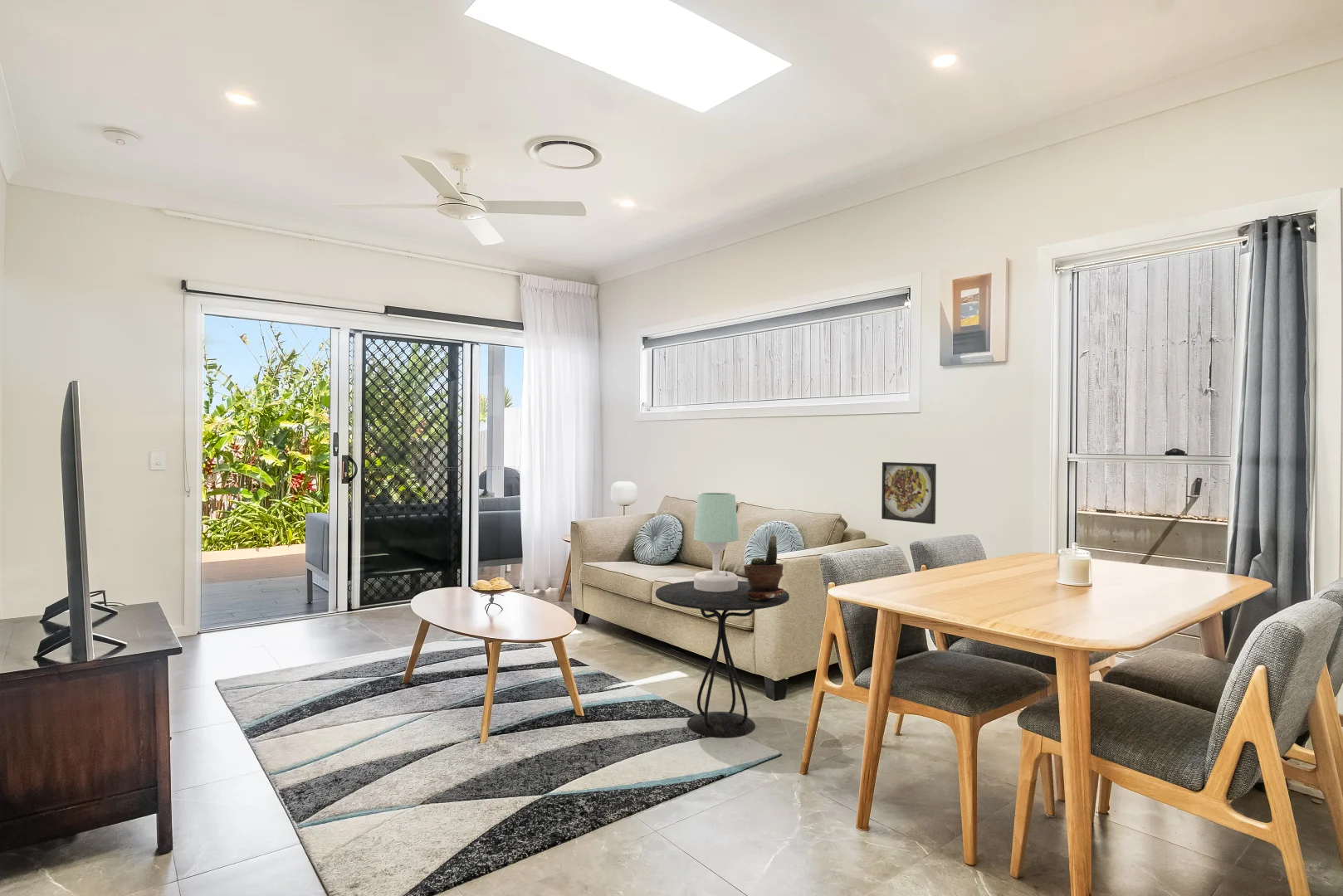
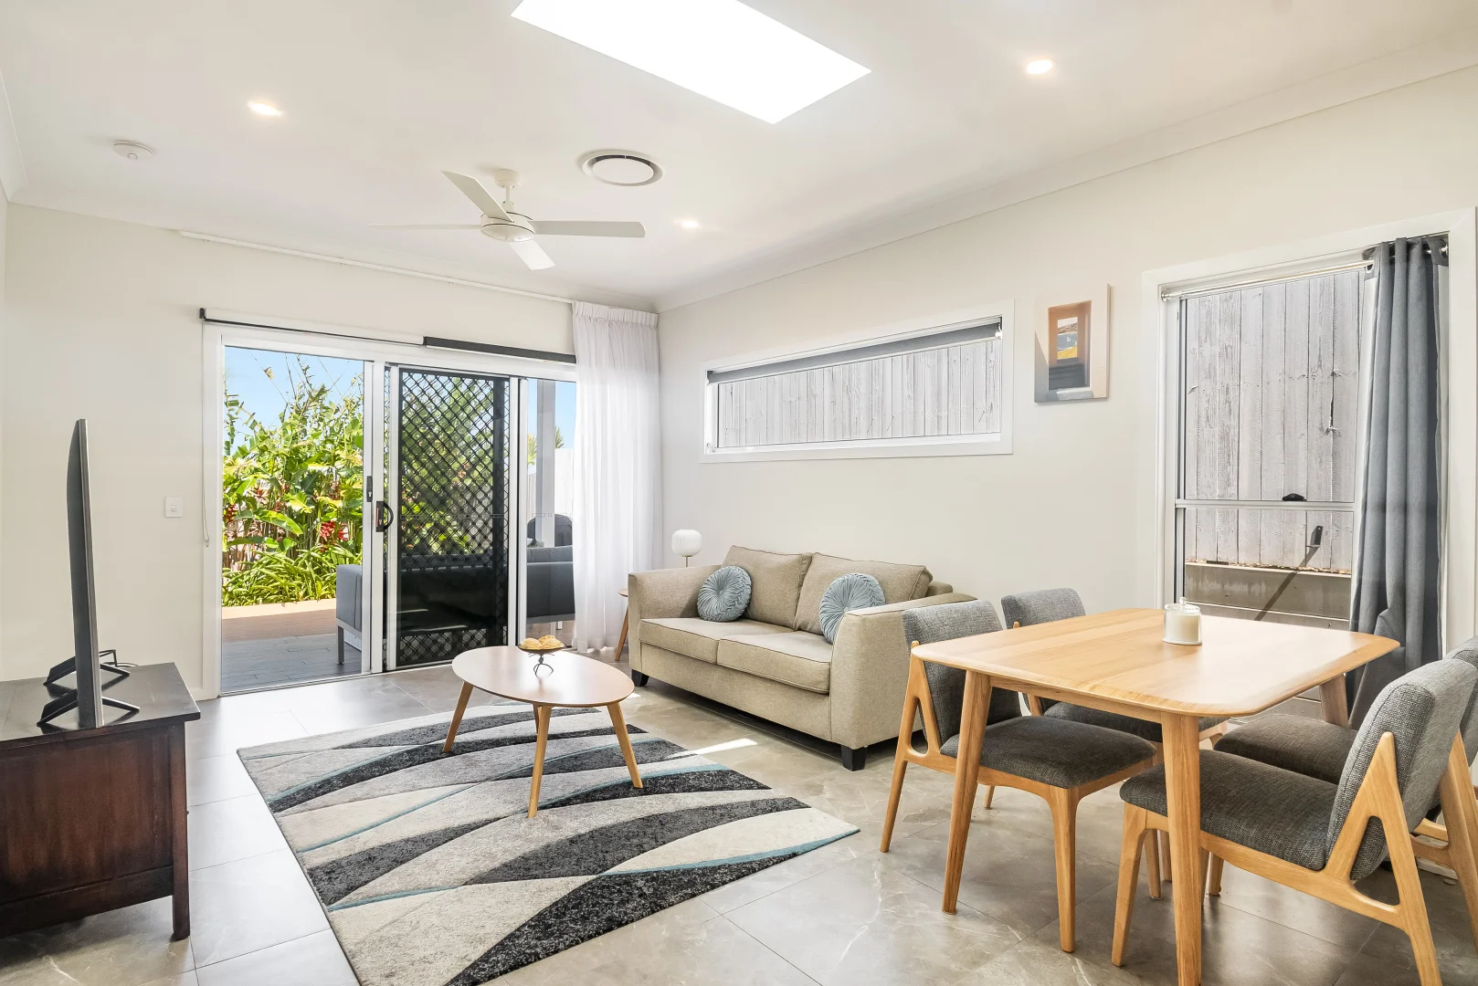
- potted plant [743,533,785,600]
- side table [655,580,790,738]
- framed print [881,461,937,525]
- table lamp [693,492,740,592]
